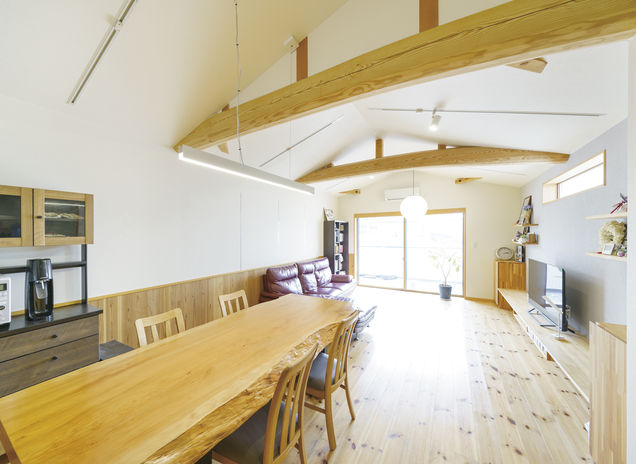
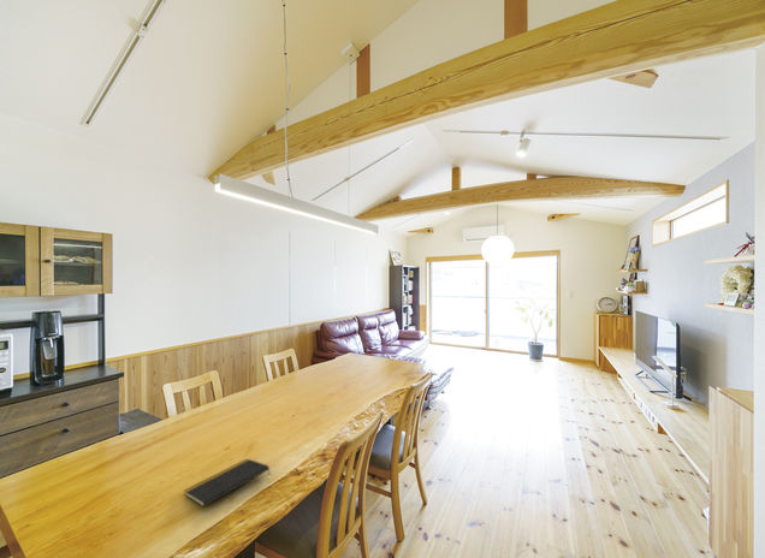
+ notepad [183,457,271,507]
